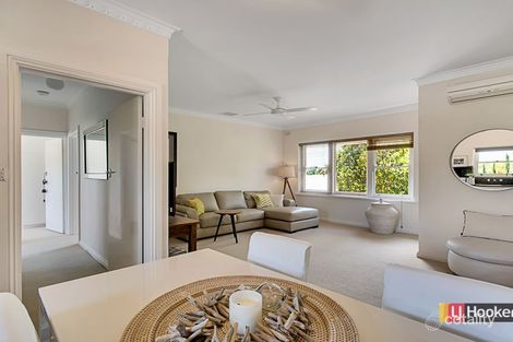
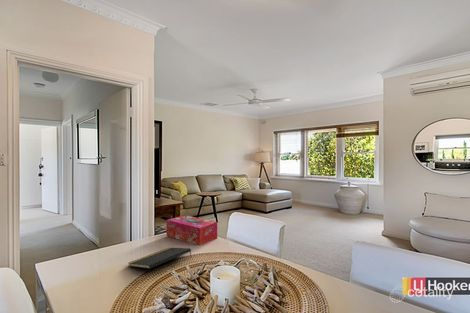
+ notepad [128,247,192,270]
+ tissue box [166,214,218,246]
